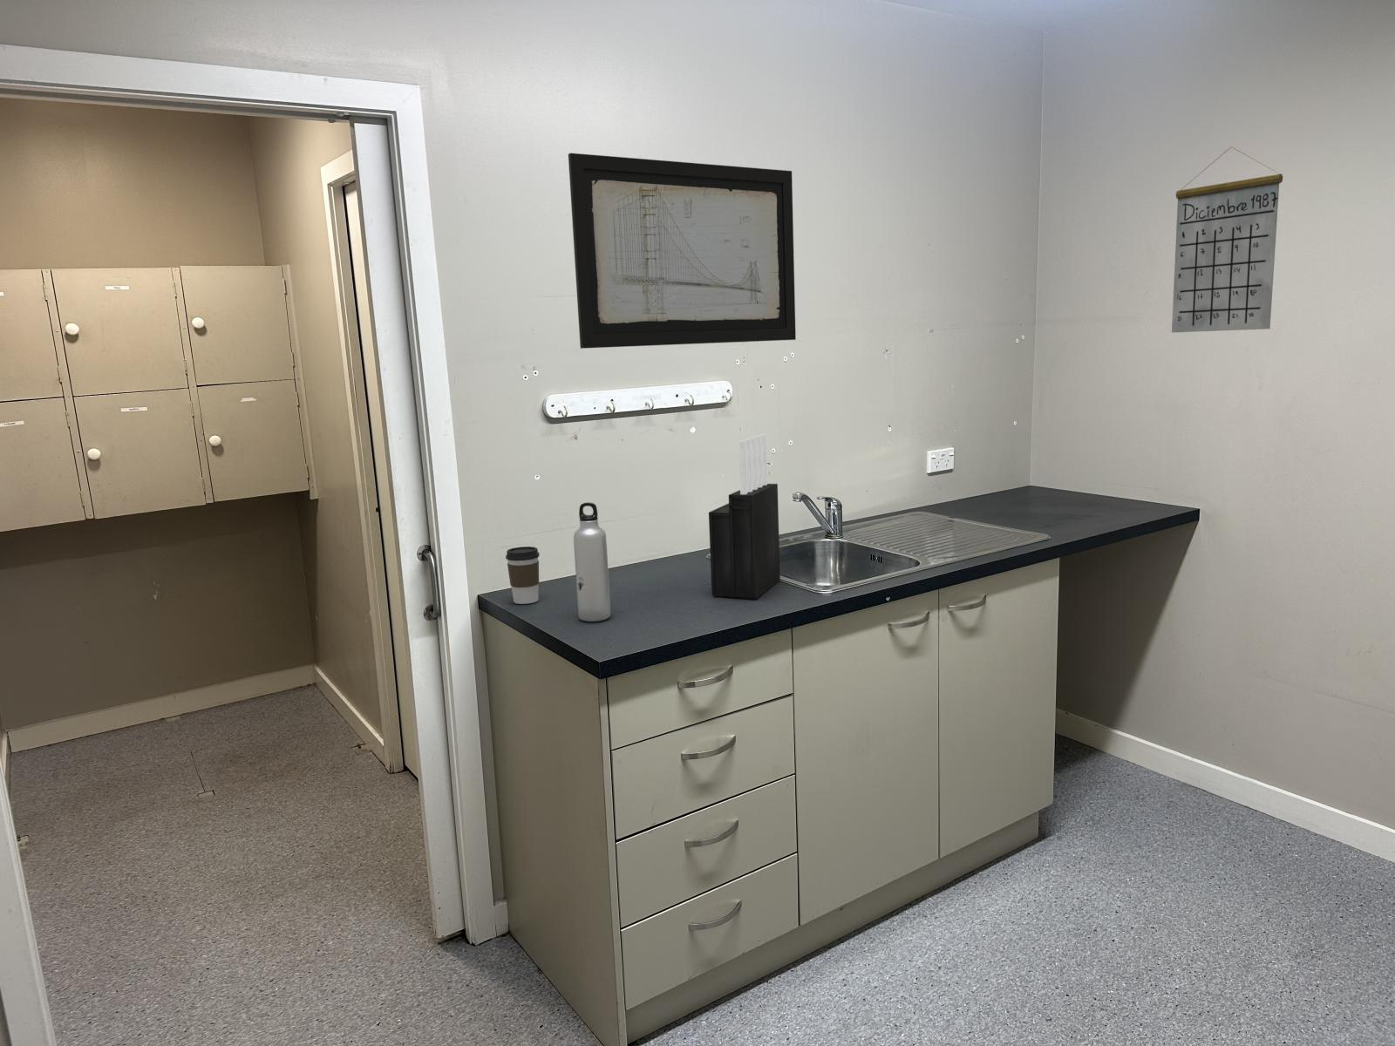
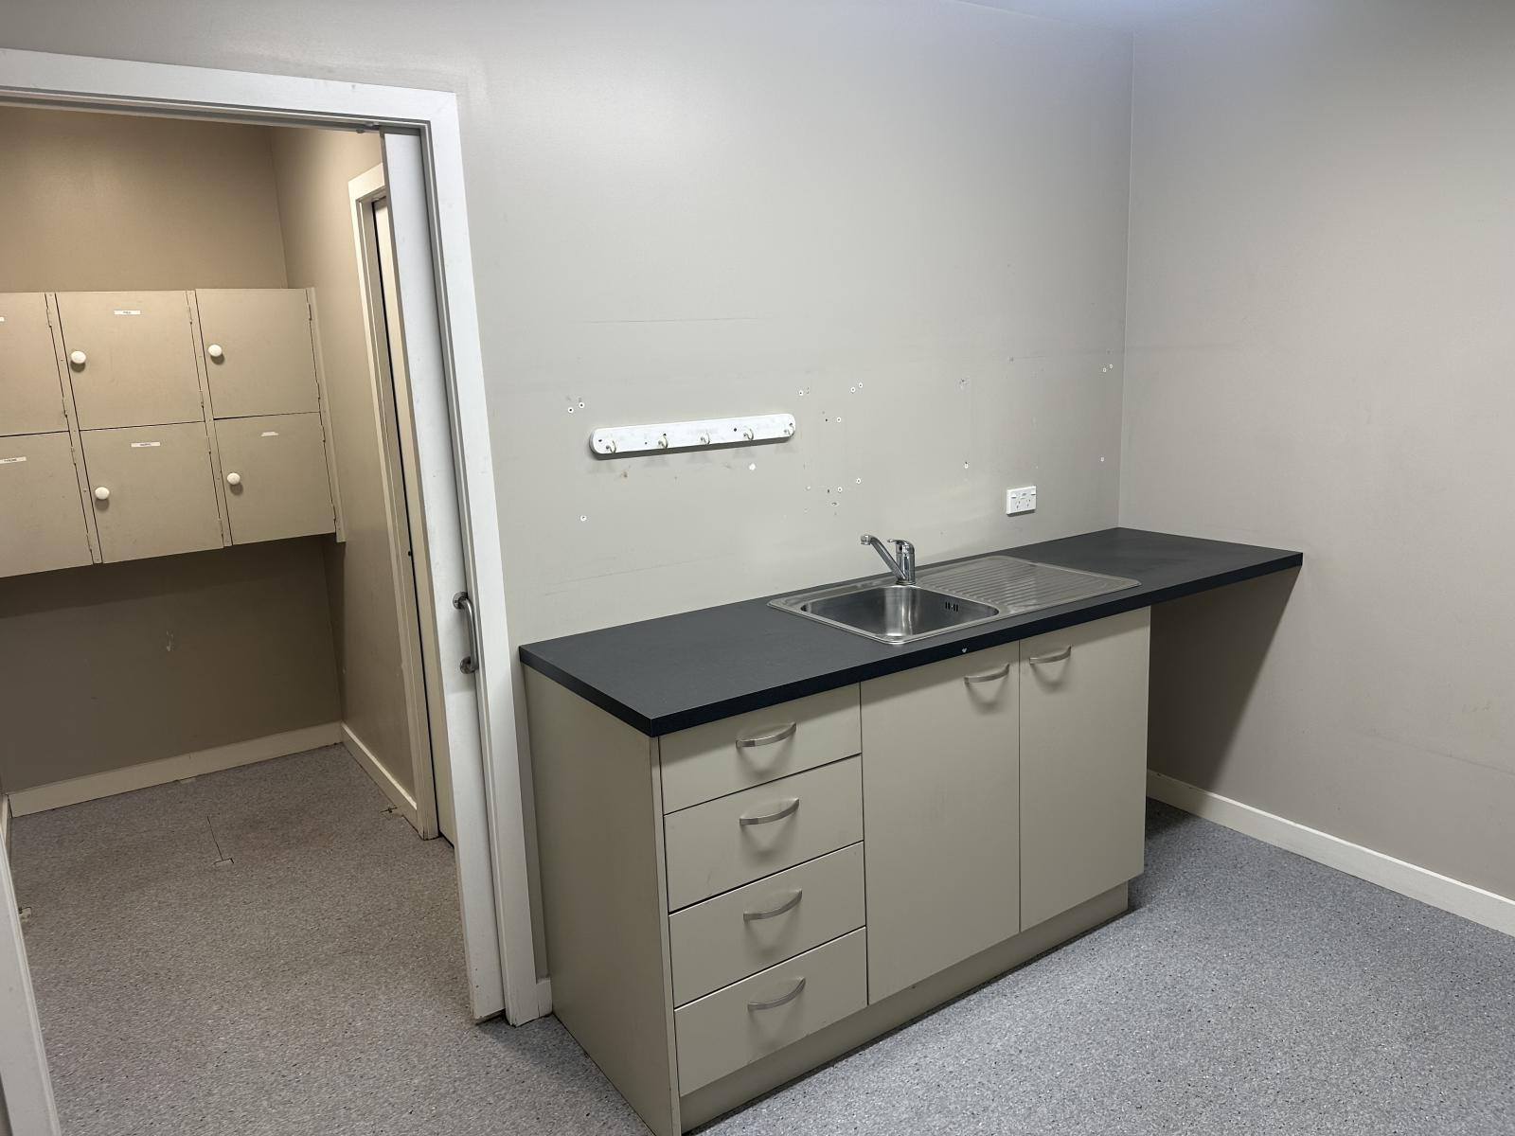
- wall art [568,153,796,349]
- knife block [708,433,781,600]
- coffee cup [505,546,540,605]
- water bottle [572,501,611,622]
- calendar [1171,146,1283,334]
